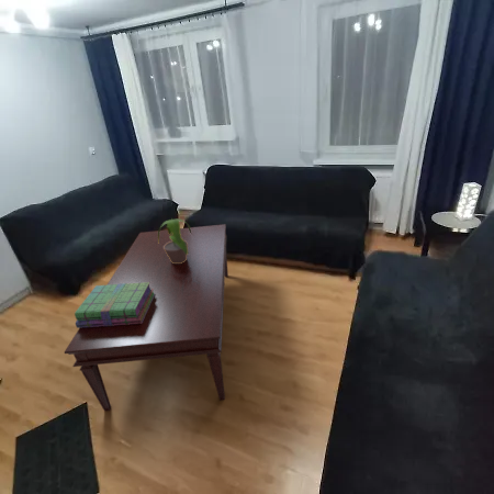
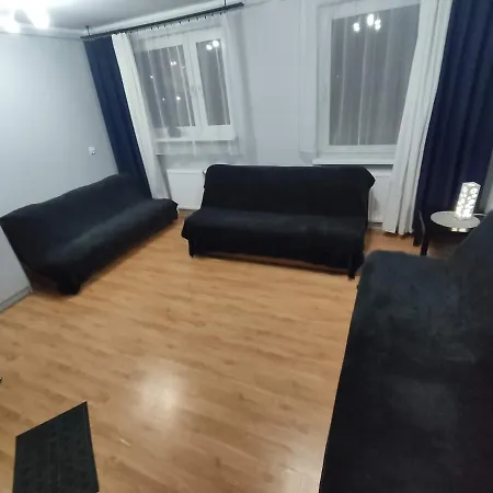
- potted plant [157,216,191,263]
- coffee table [64,223,229,412]
- stack of books [74,282,155,329]
